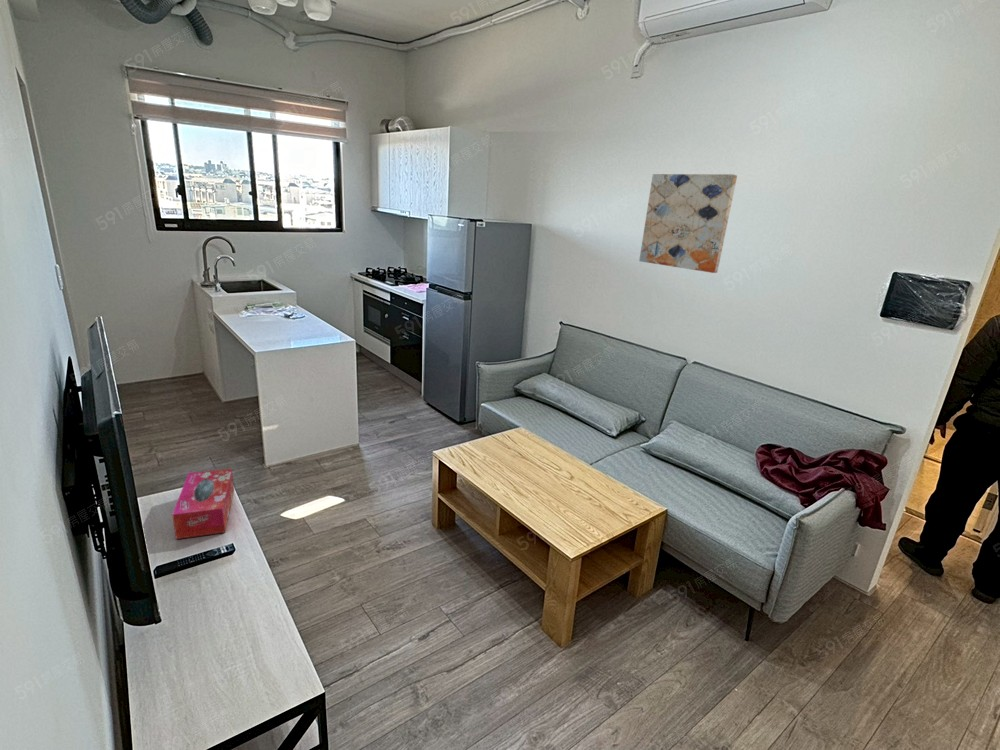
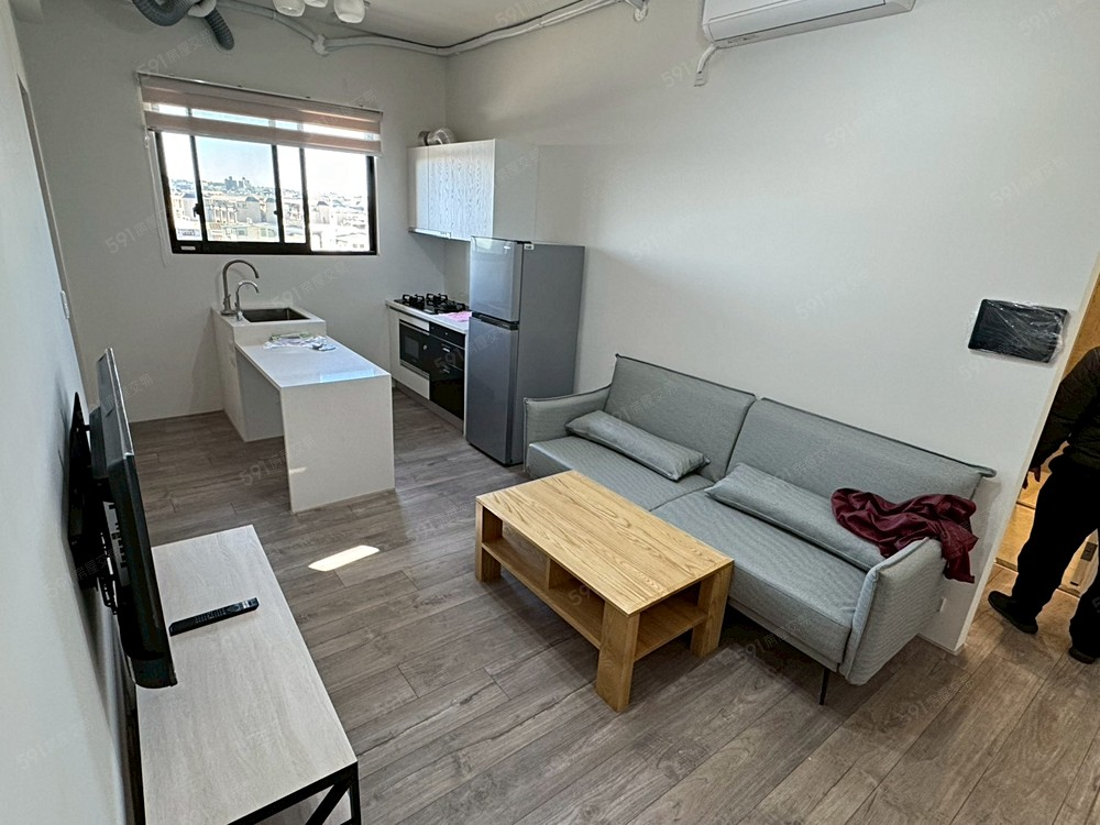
- wall art [638,173,738,274]
- tissue box [171,468,235,540]
